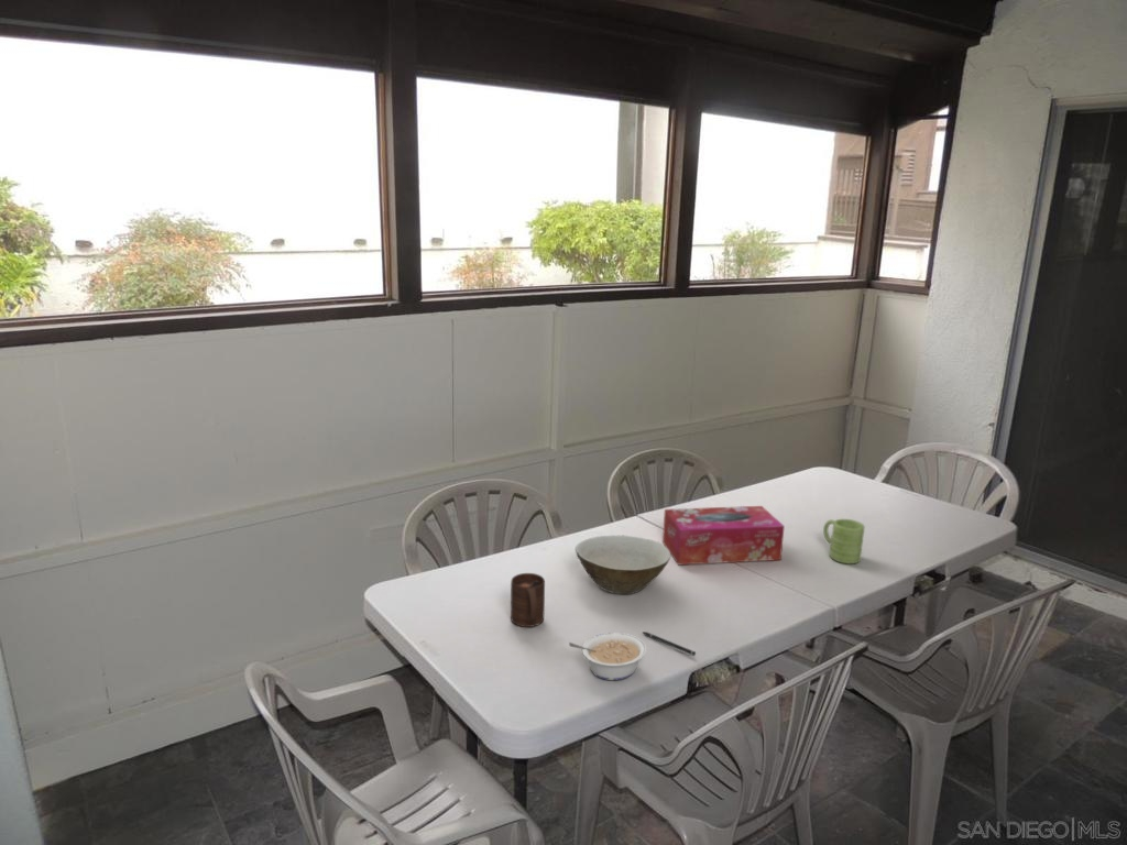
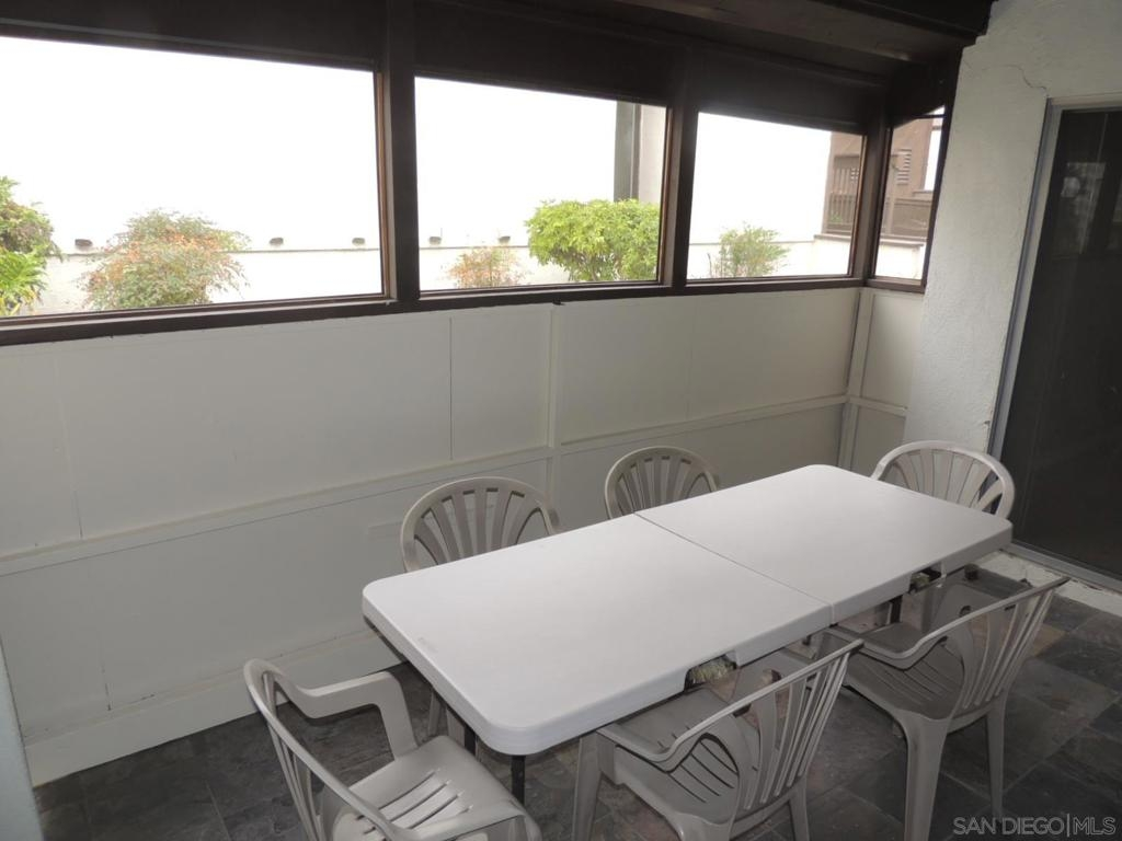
- bowl [575,535,671,595]
- pen [642,630,697,657]
- cup [510,572,546,628]
- legume [568,632,647,681]
- tissue box [661,505,786,566]
- mug [822,518,866,564]
